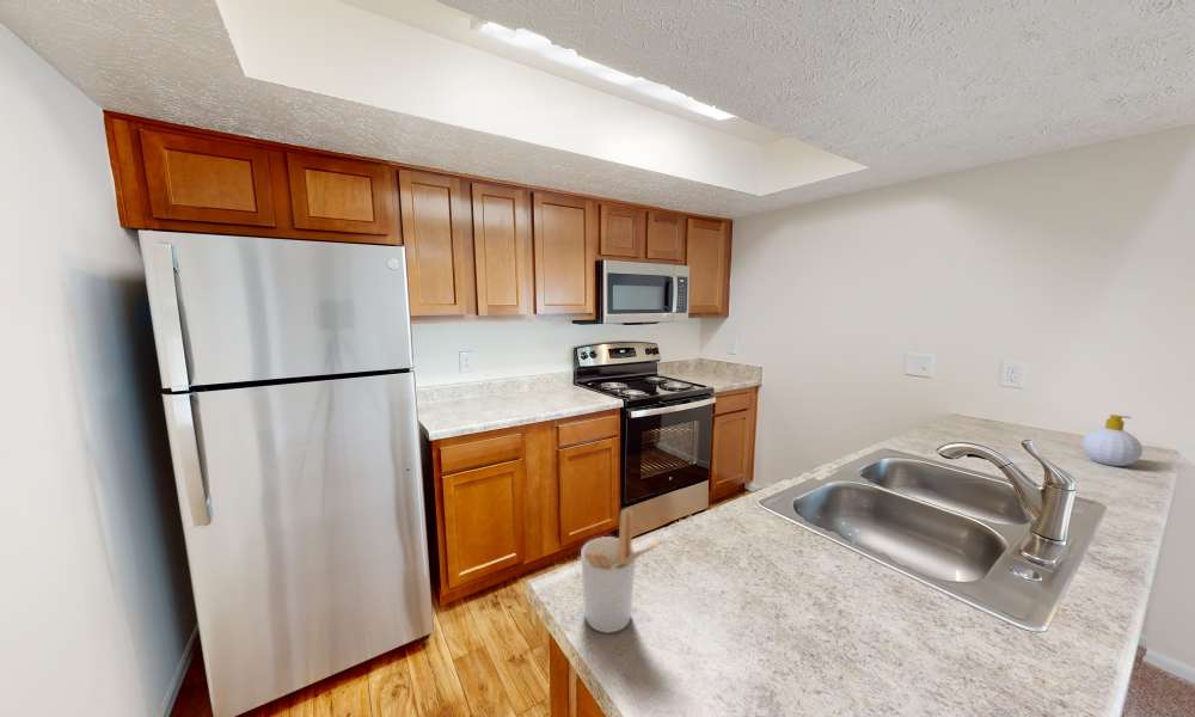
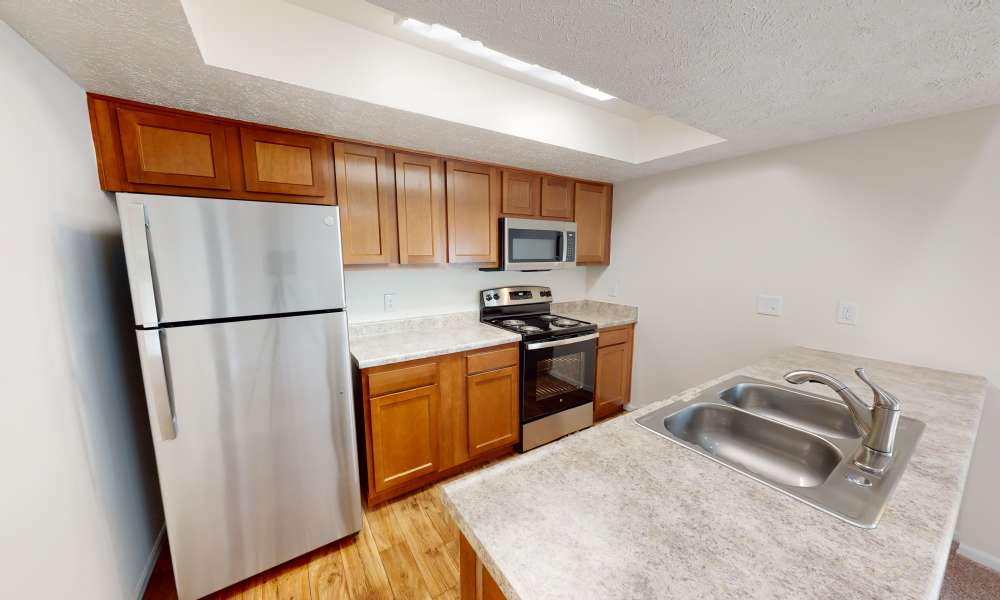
- utensil holder [580,508,666,635]
- soap bottle [1080,413,1144,467]
